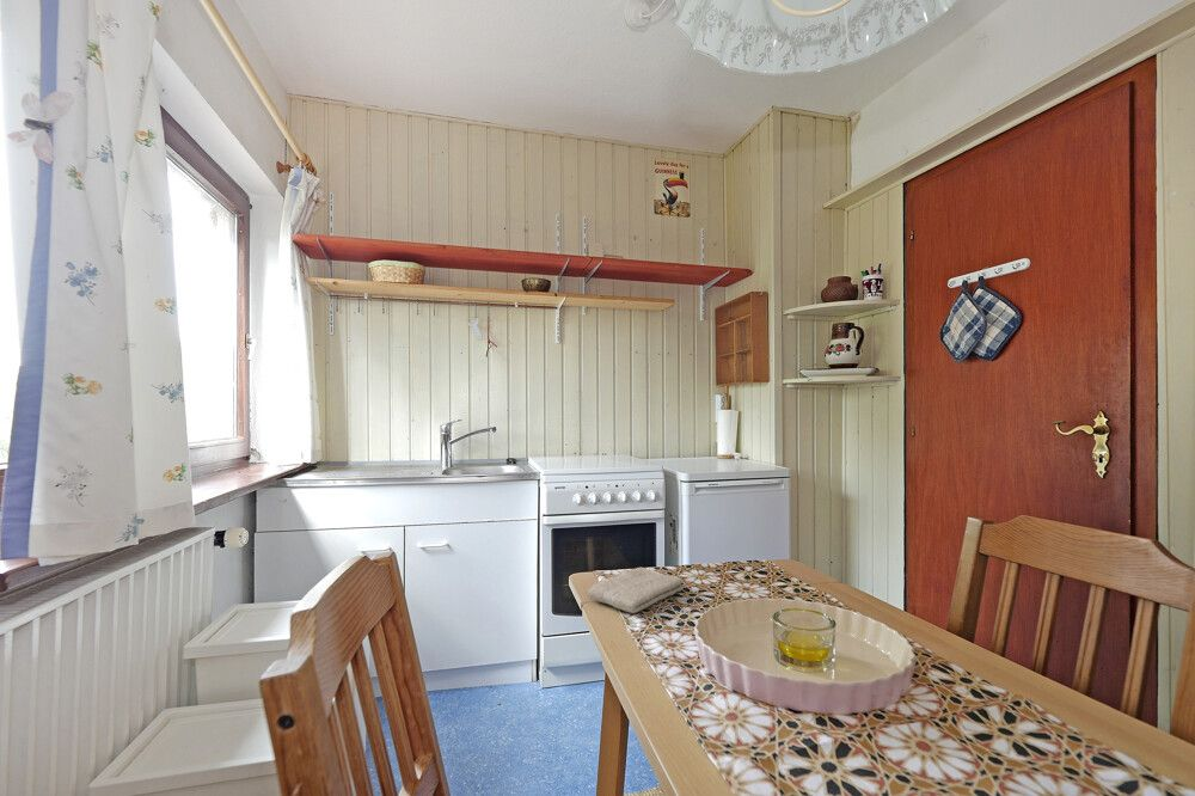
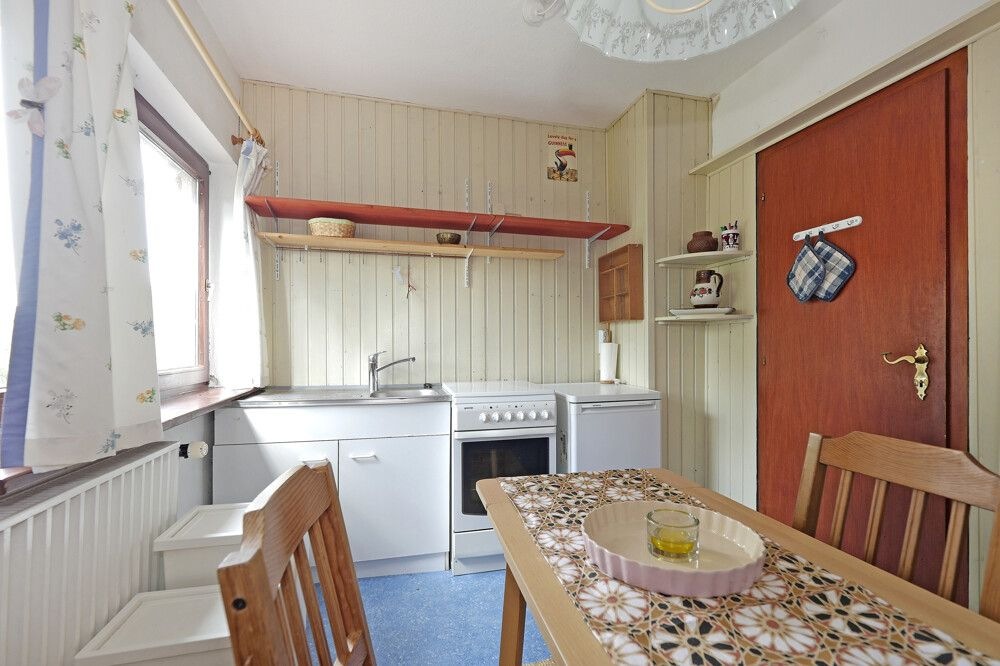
- washcloth [586,567,684,614]
